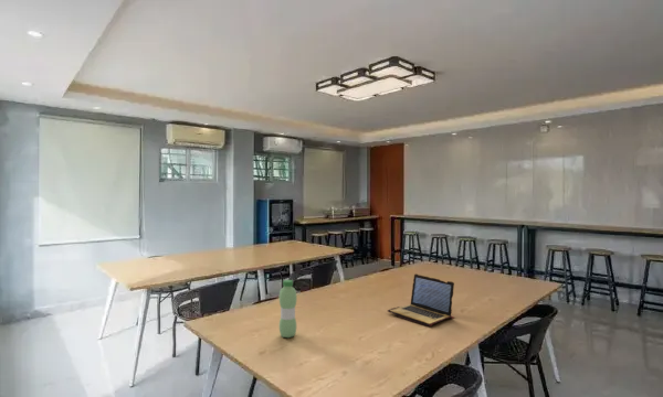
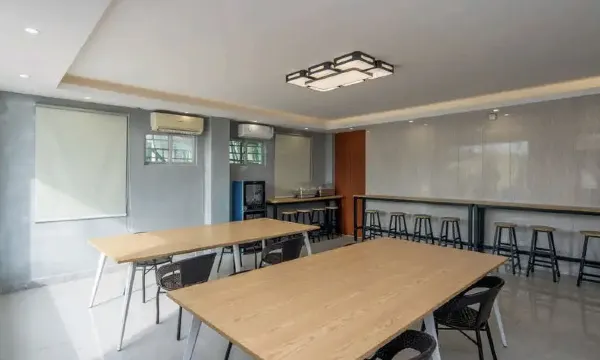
- water bottle [278,279,298,339]
- laptop [387,272,455,328]
